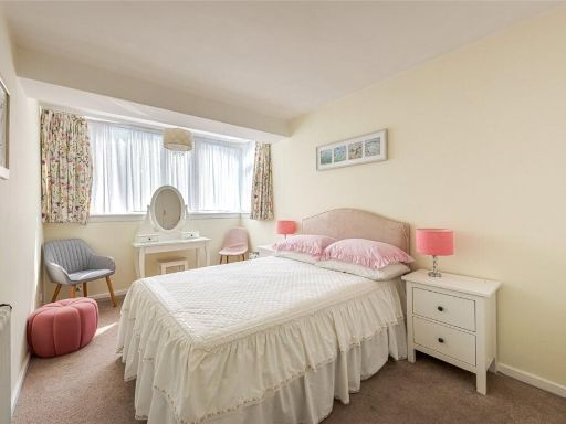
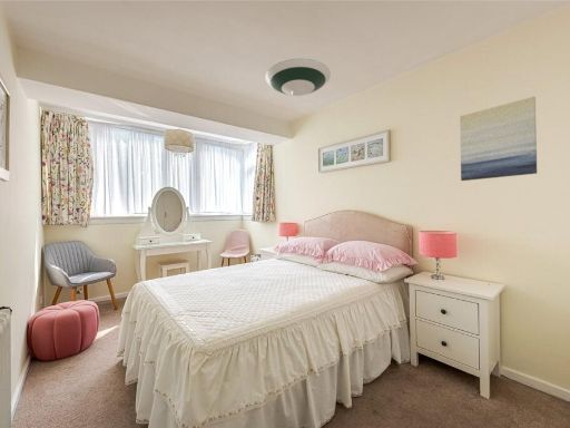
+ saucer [265,58,332,97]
+ wall art [459,96,538,182]
